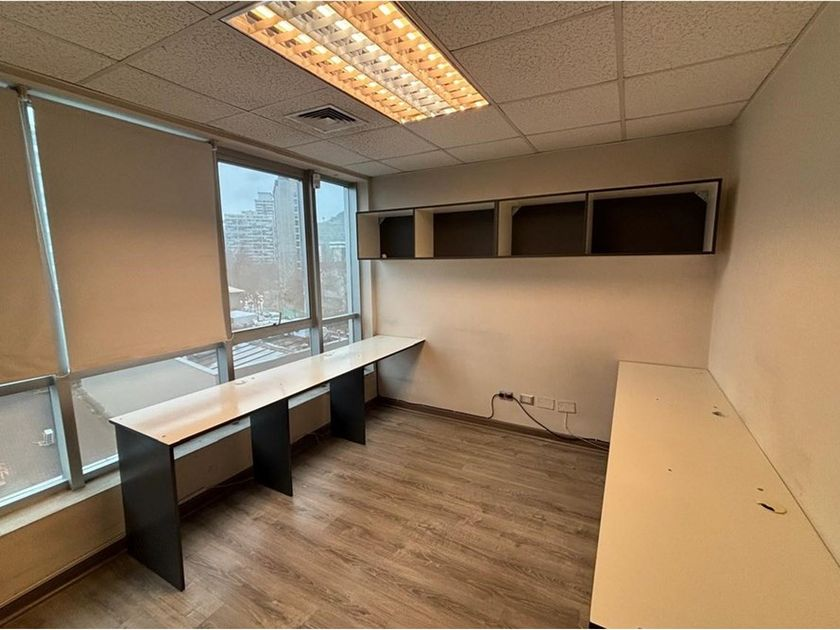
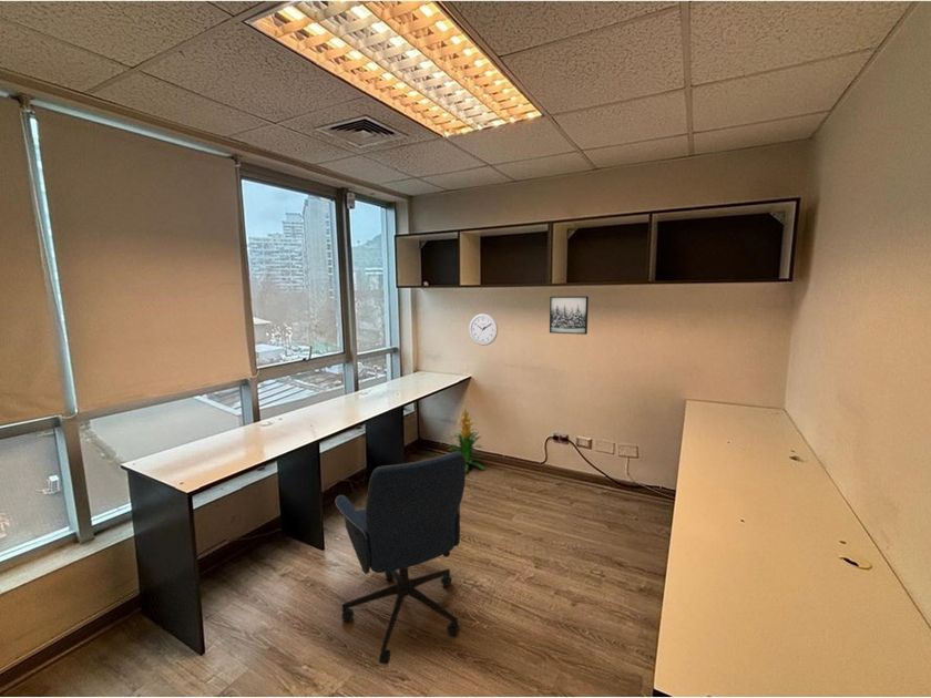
+ wall clock [468,312,499,347]
+ indoor plant [446,403,485,473]
+ wall art [549,296,590,336]
+ office chair [334,451,467,665]
